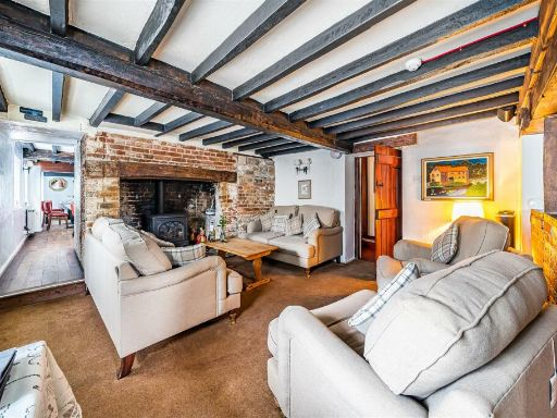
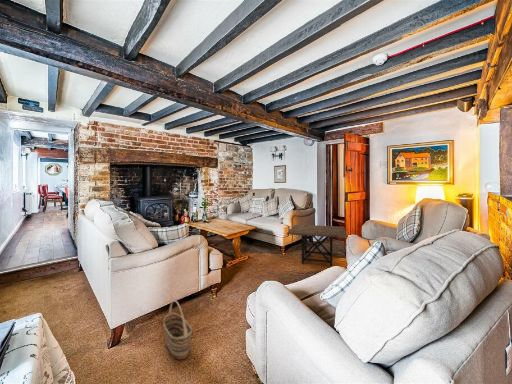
+ side table [286,224,348,267]
+ basket [162,299,193,361]
